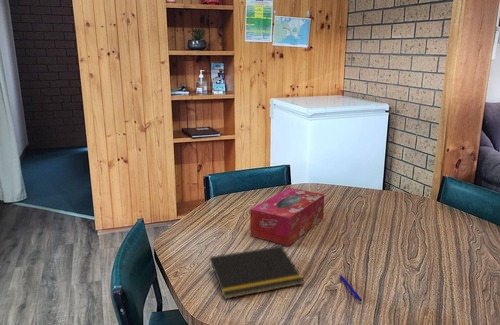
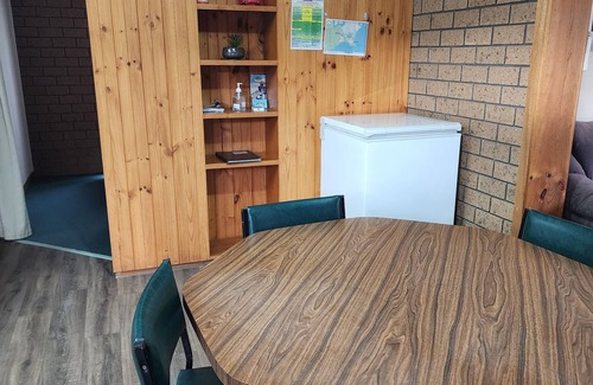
- notepad [207,245,305,300]
- pen [339,275,363,302]
- tissue box [249,187,325,247]
